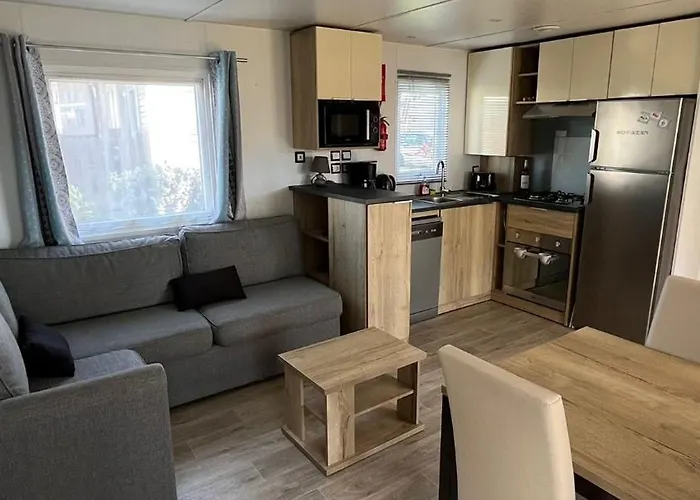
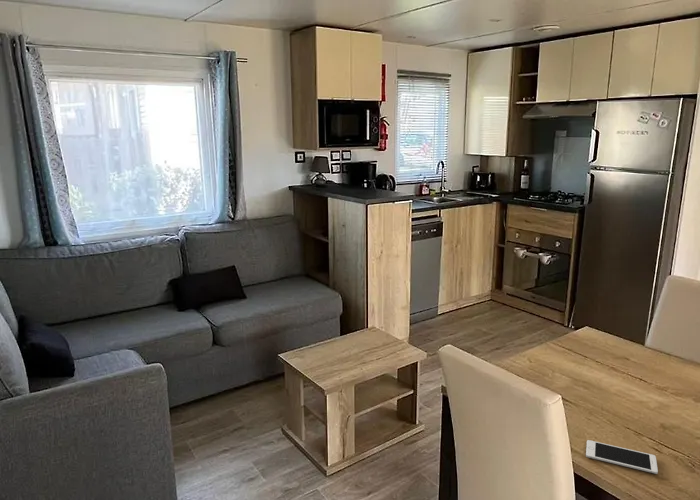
+ cell phone [585,439,659,475]
